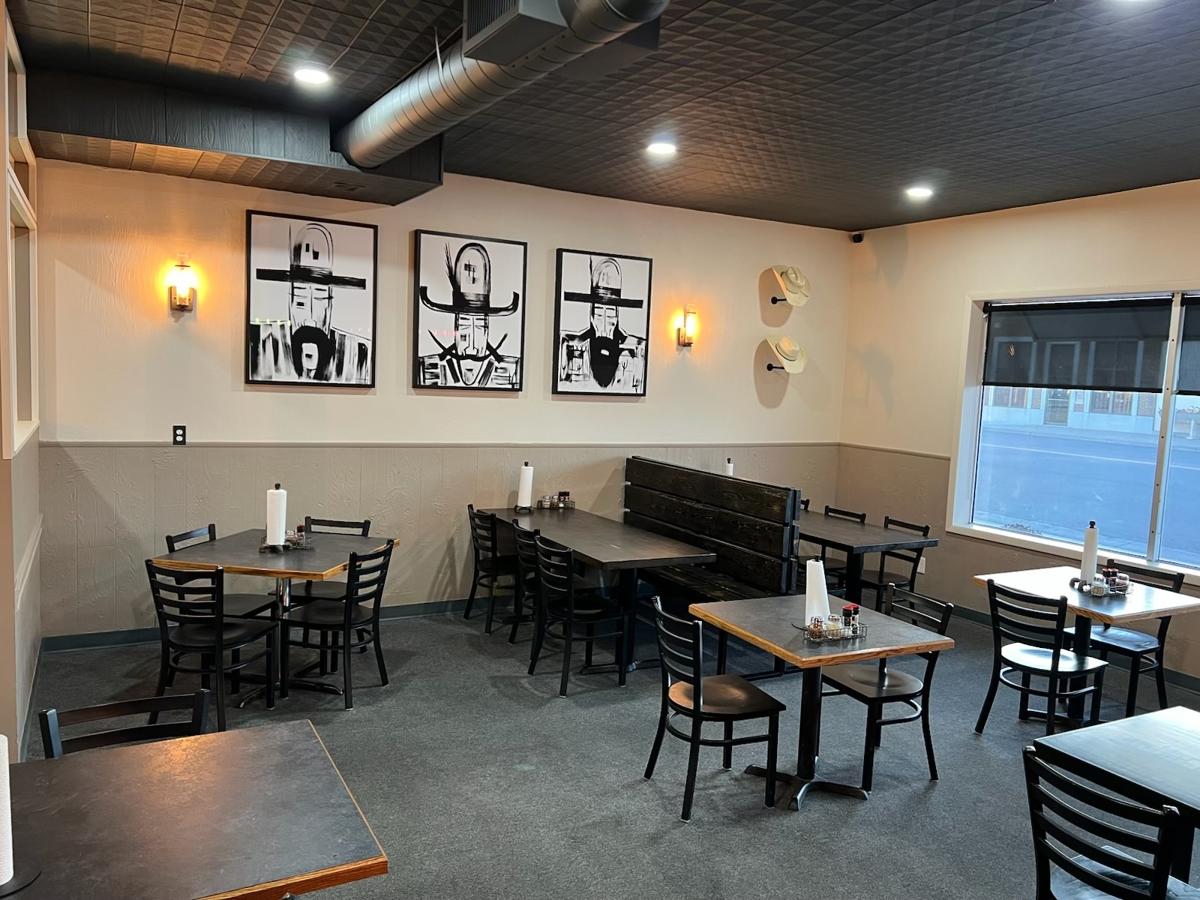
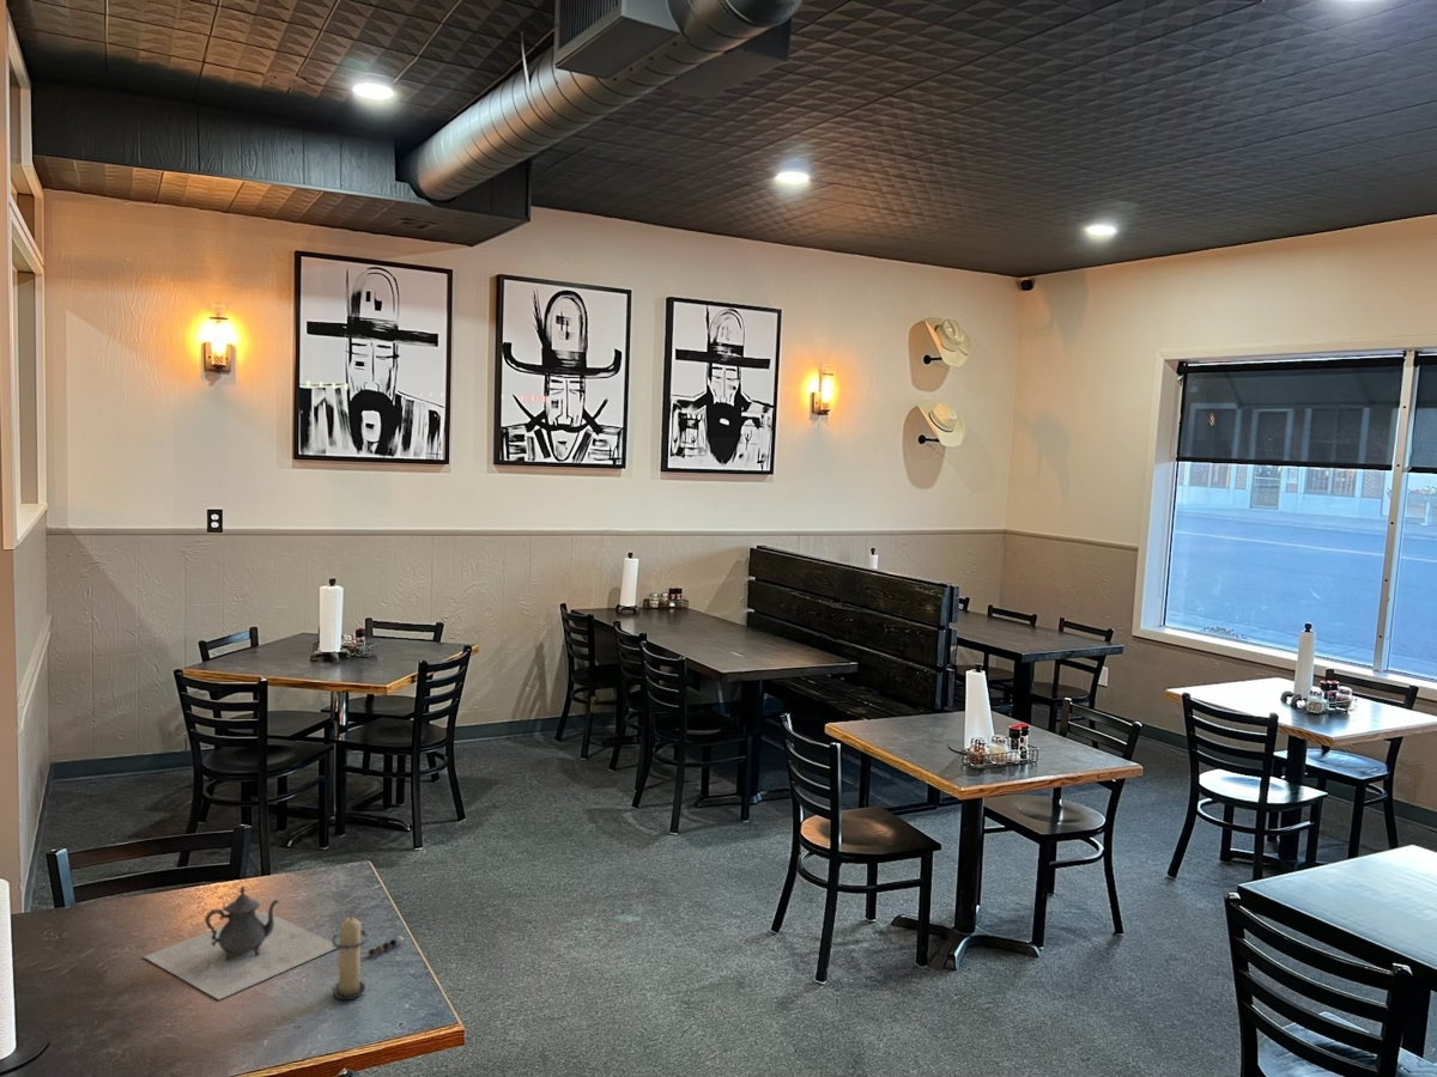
+ pepper shaker [368,935,405,957]
+ candle [329,912,370,1000]
+ teapot [141,884,336,1000]
